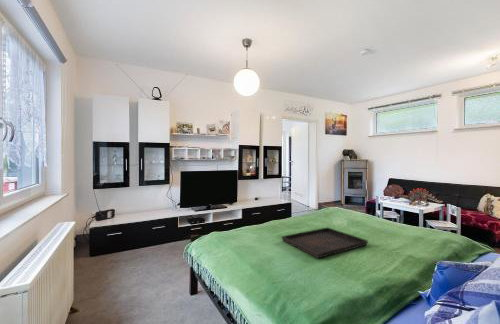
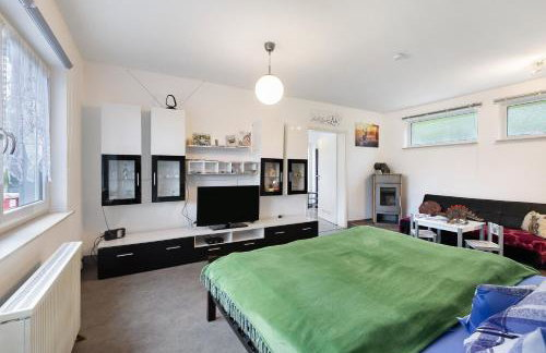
- serving tray [281,226,369,259]
